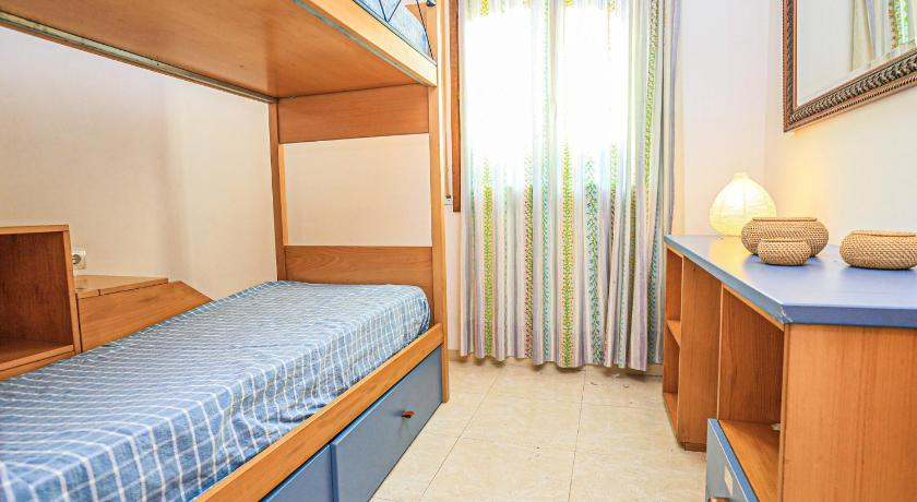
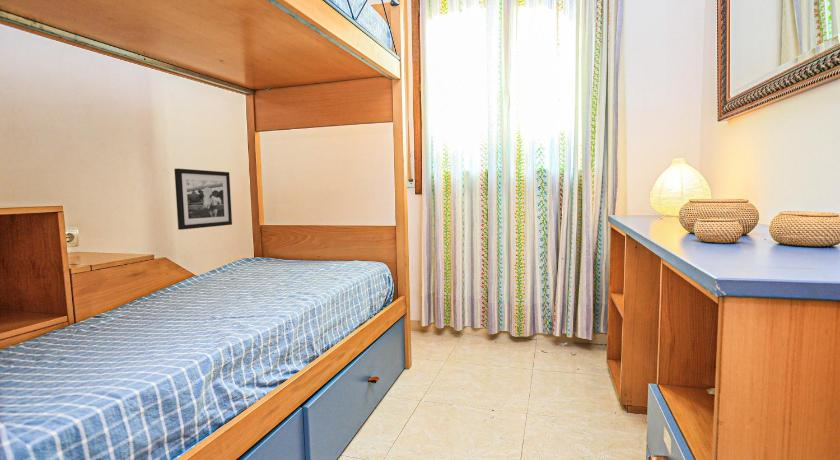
+ picture frame [173,168,233,231]
